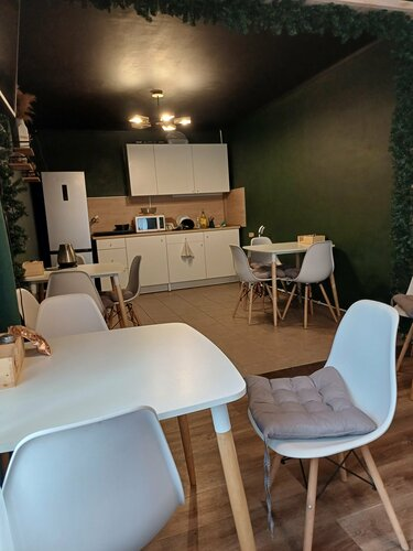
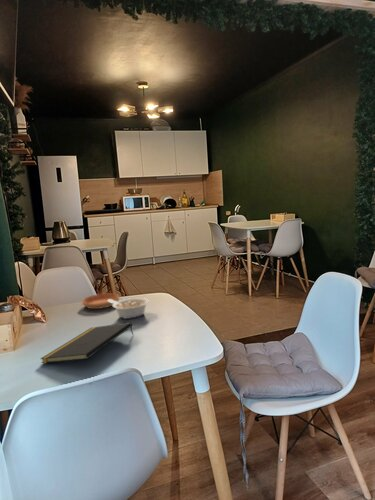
+ legume [107,297,150,320]
+ saucer [81,292,120,310]
+ notepad [39,321,135,364]
